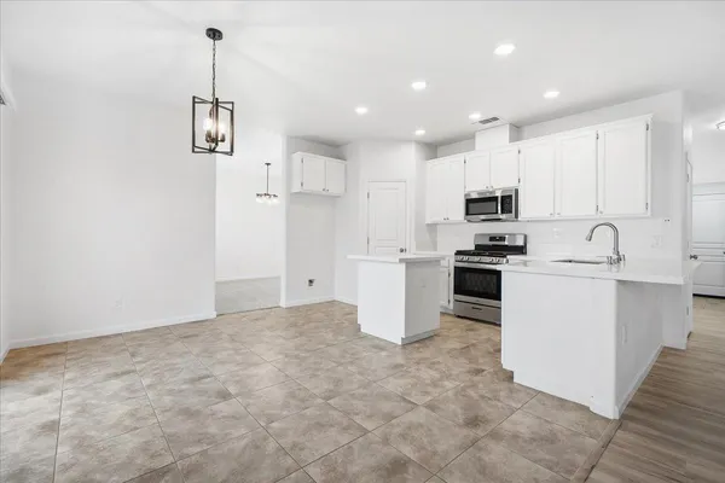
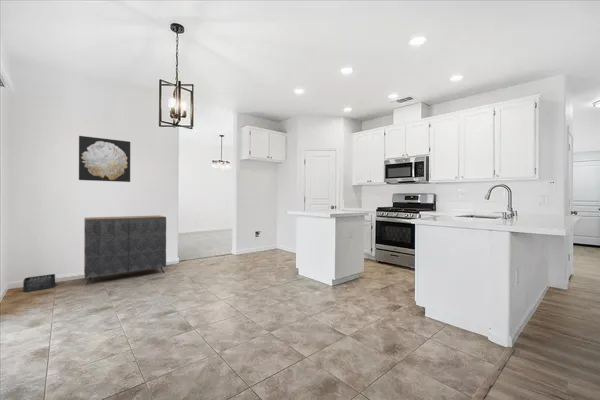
+ storage bin [22,273,56,293]
+ wall art [78,135,131,183]
+ dresser [83,214,167,286]
